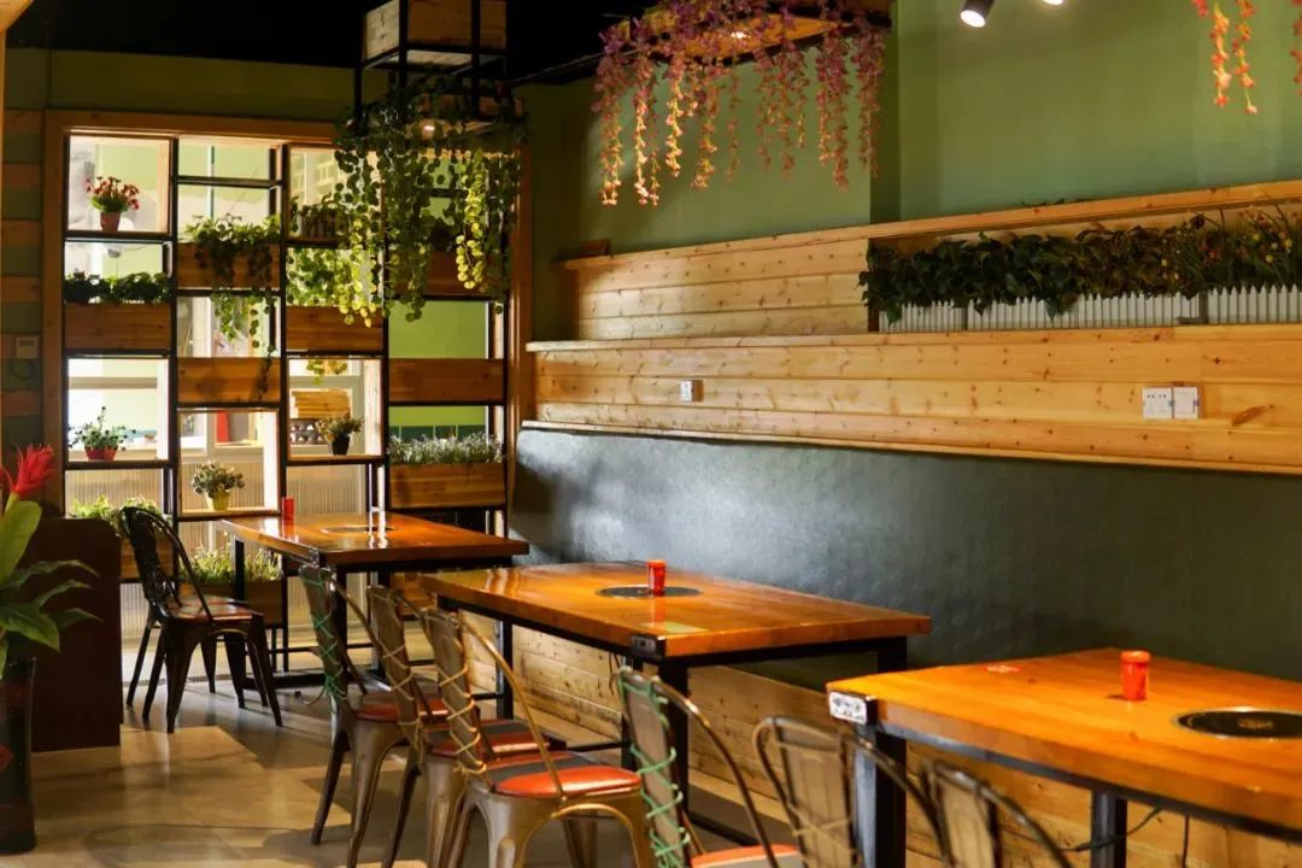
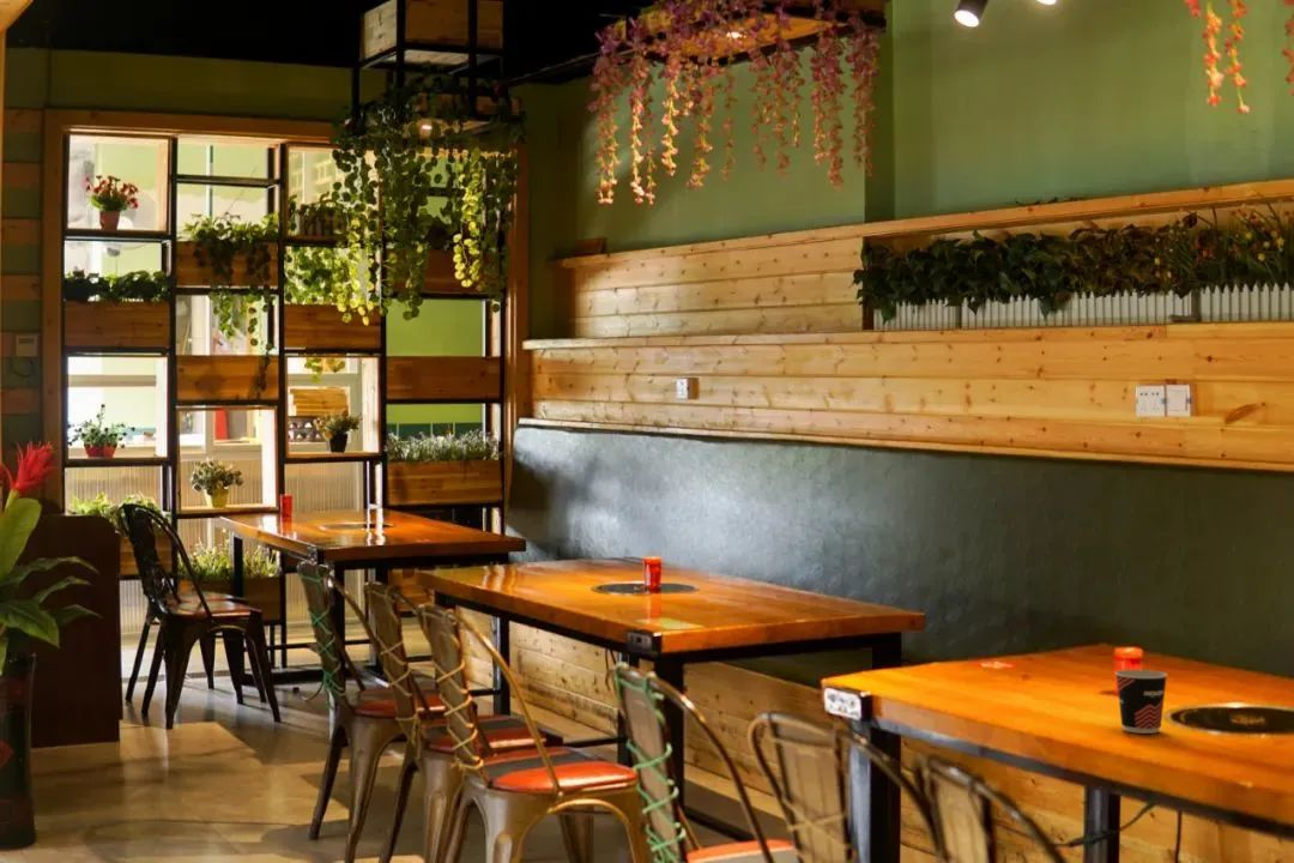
+ cup [1114,669,1169,735]
